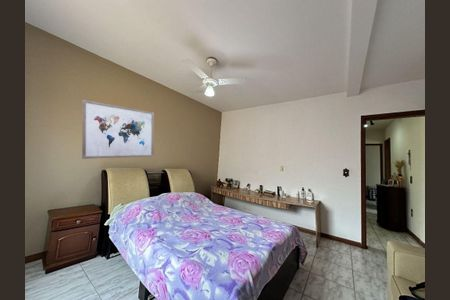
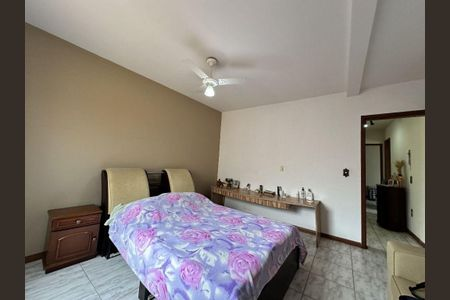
- wall art [81,99,155,160]
